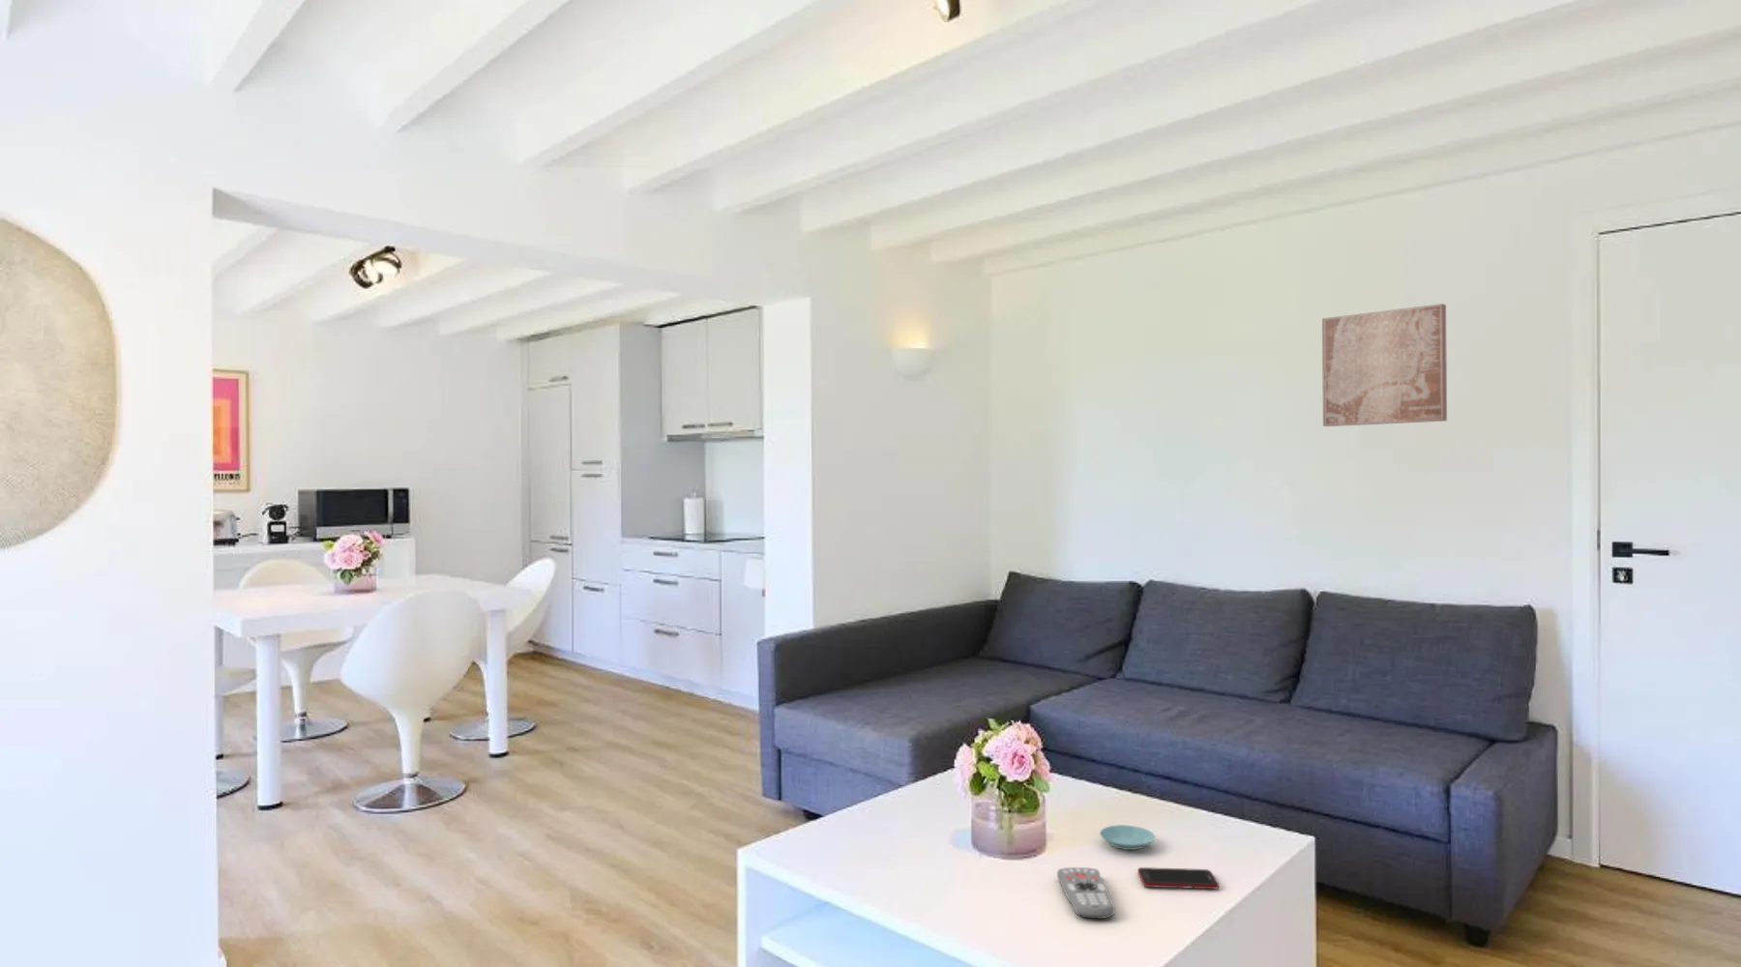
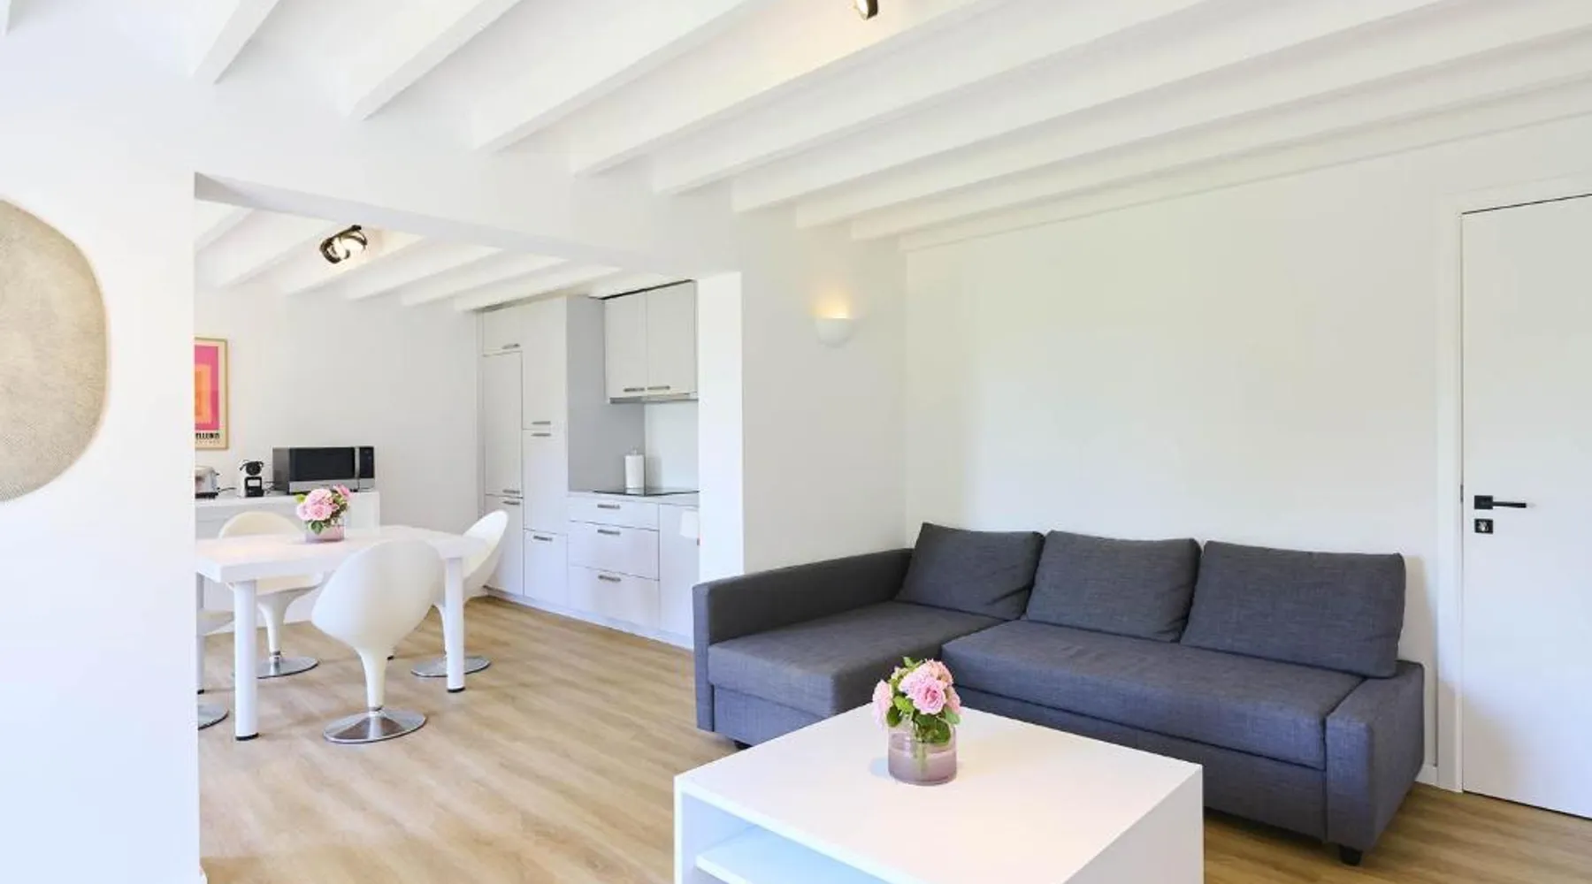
- cell phone [1136,867,1219,890]
- remote control [1056,867,1116,919]
- wall art [1321,302,1448,428]
- saucer [1099,824,1156,851]
